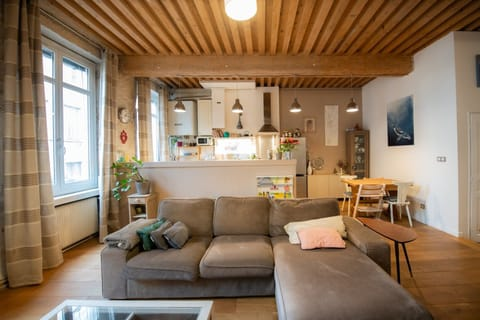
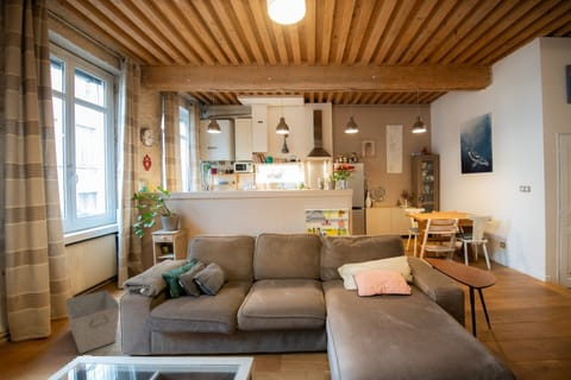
+ storage bin [64,289,121,355]
